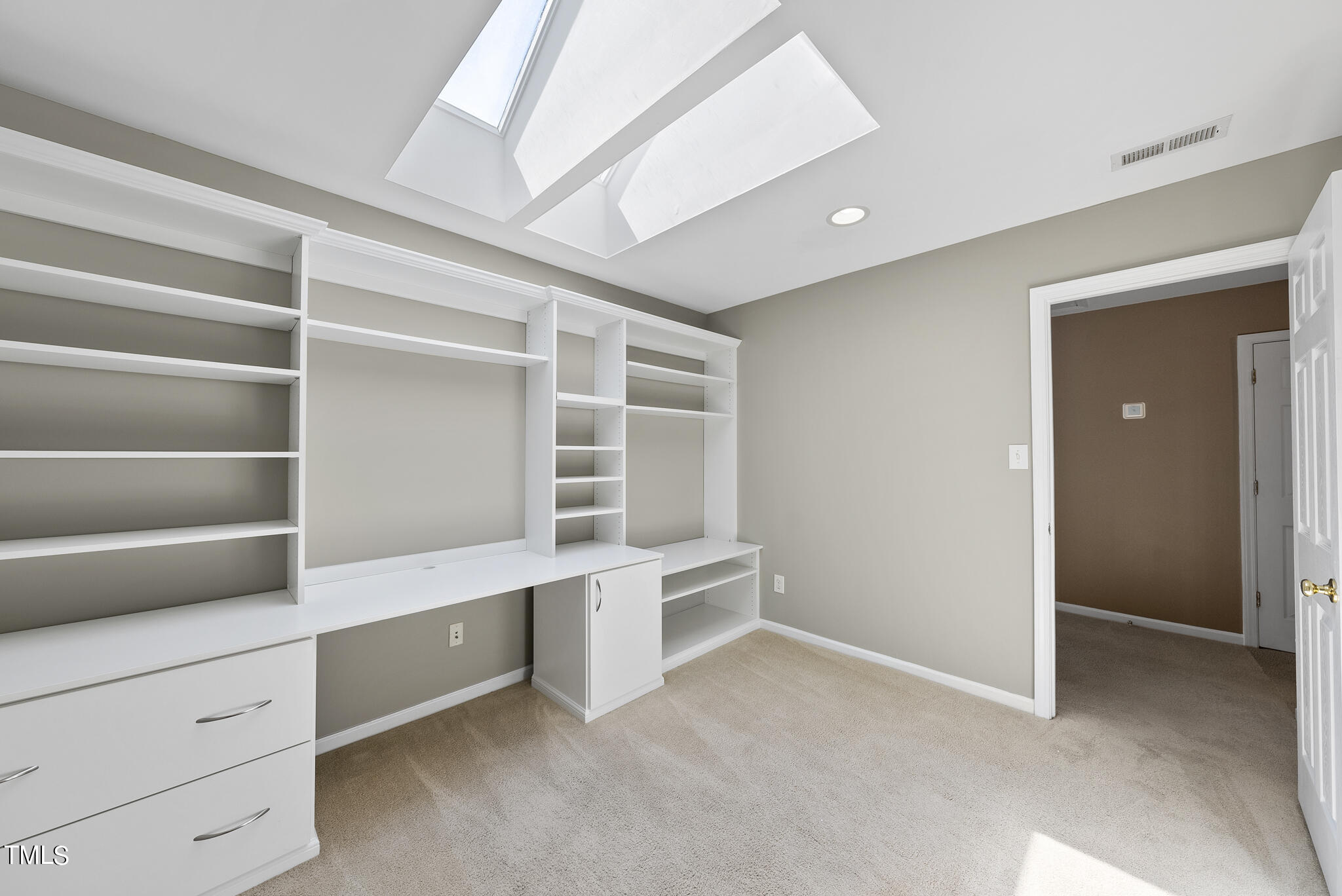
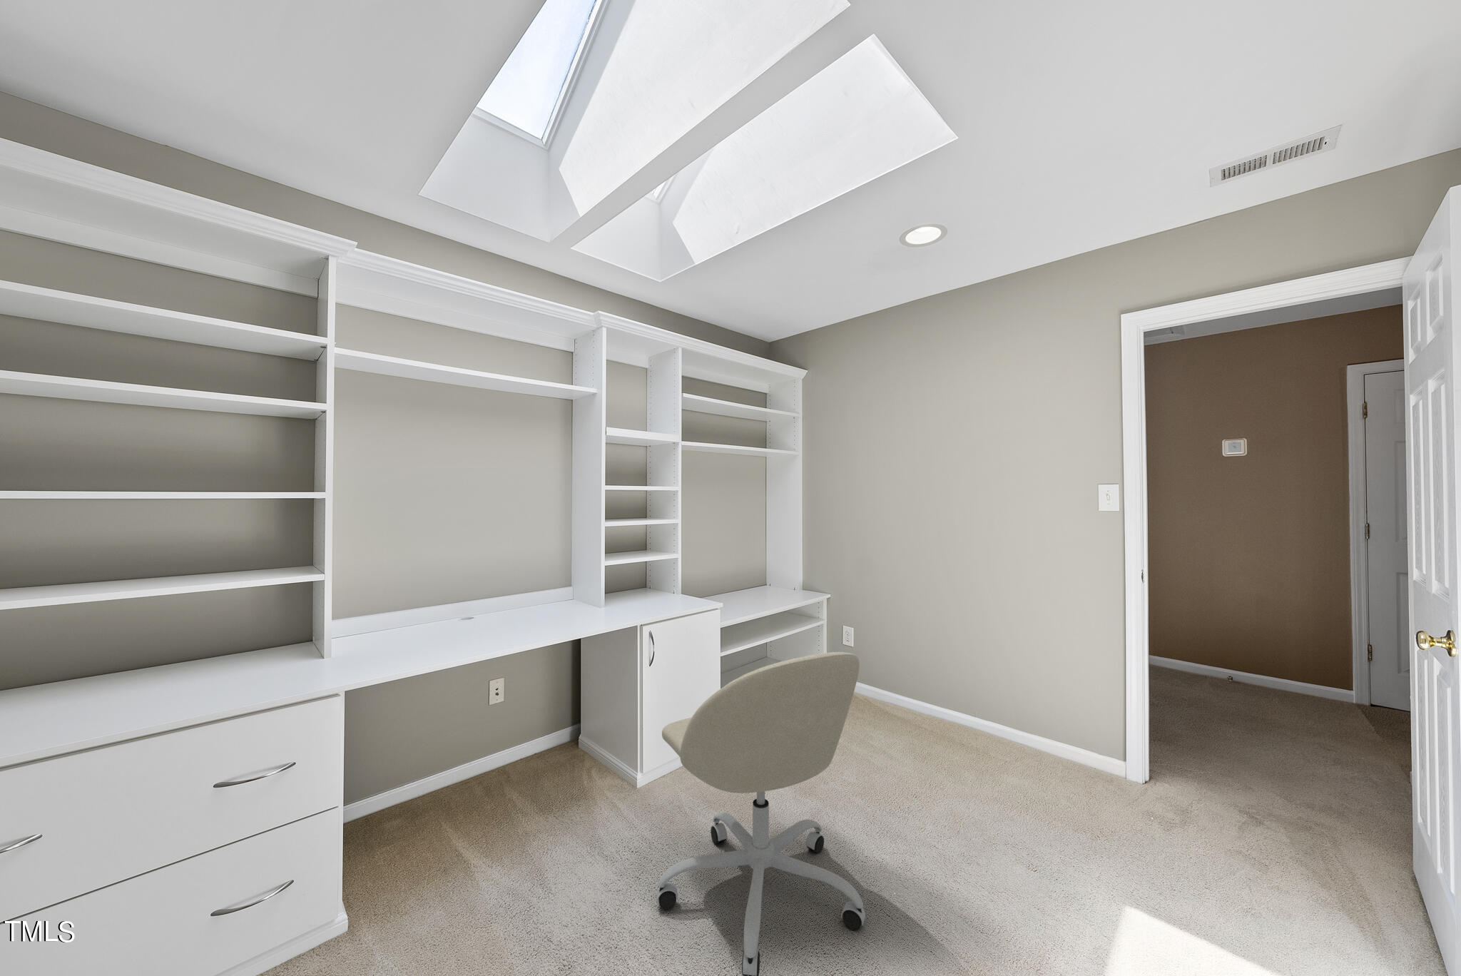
+ office chair [655,651,867,976]
